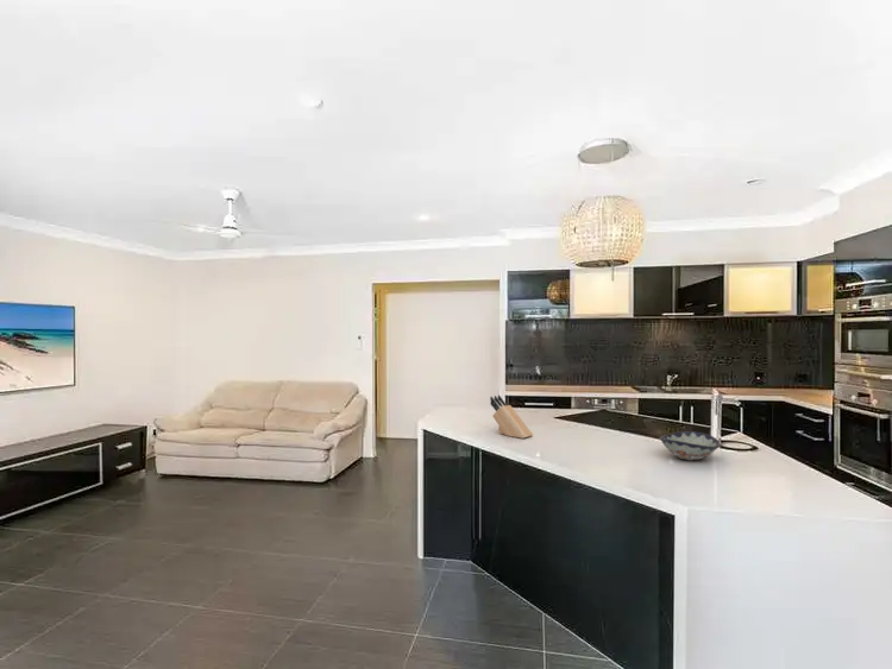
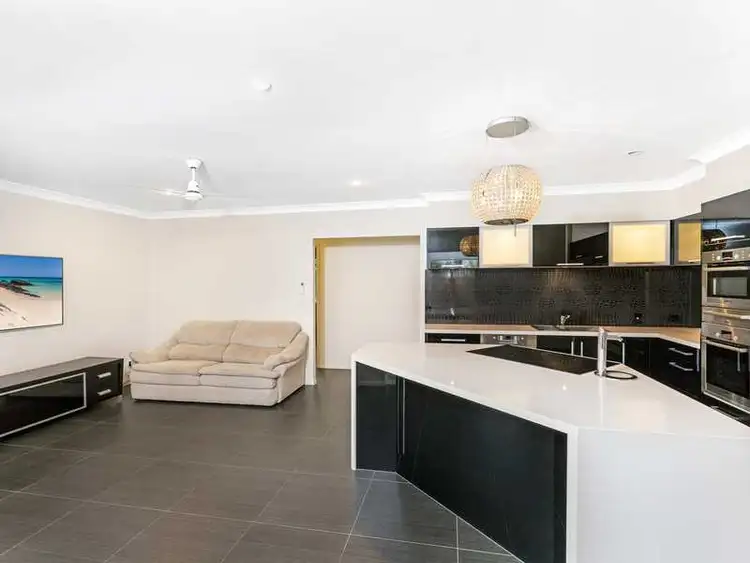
- decorative bowl [659,430,721,461]
- knife block [489,393,534,440]
